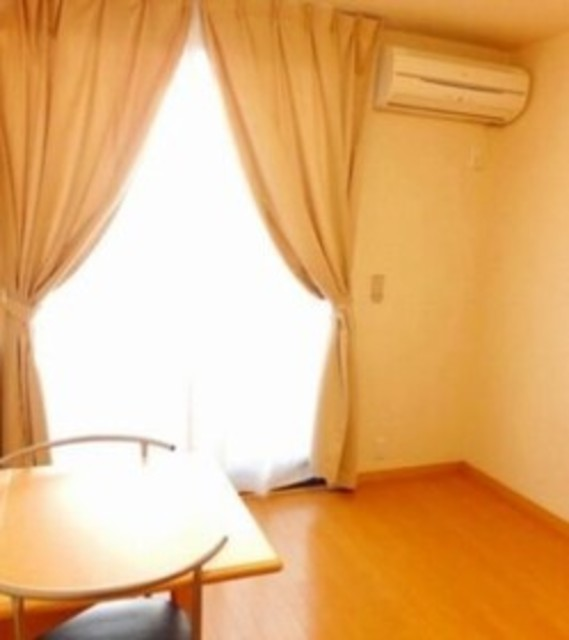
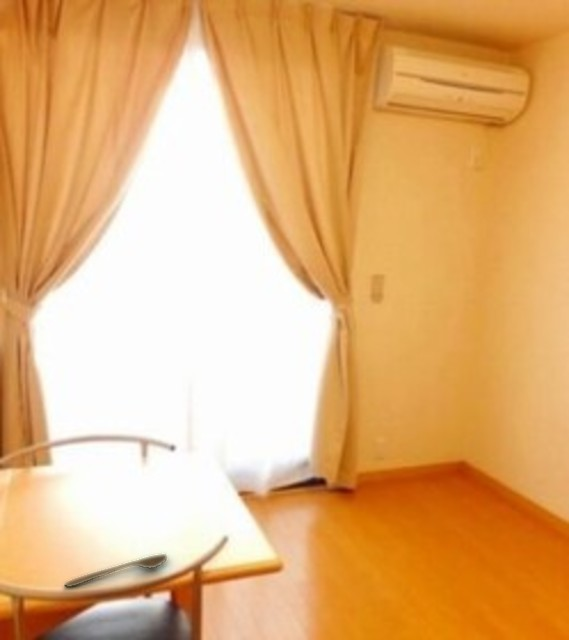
+ spoon [63,553,168,588]
